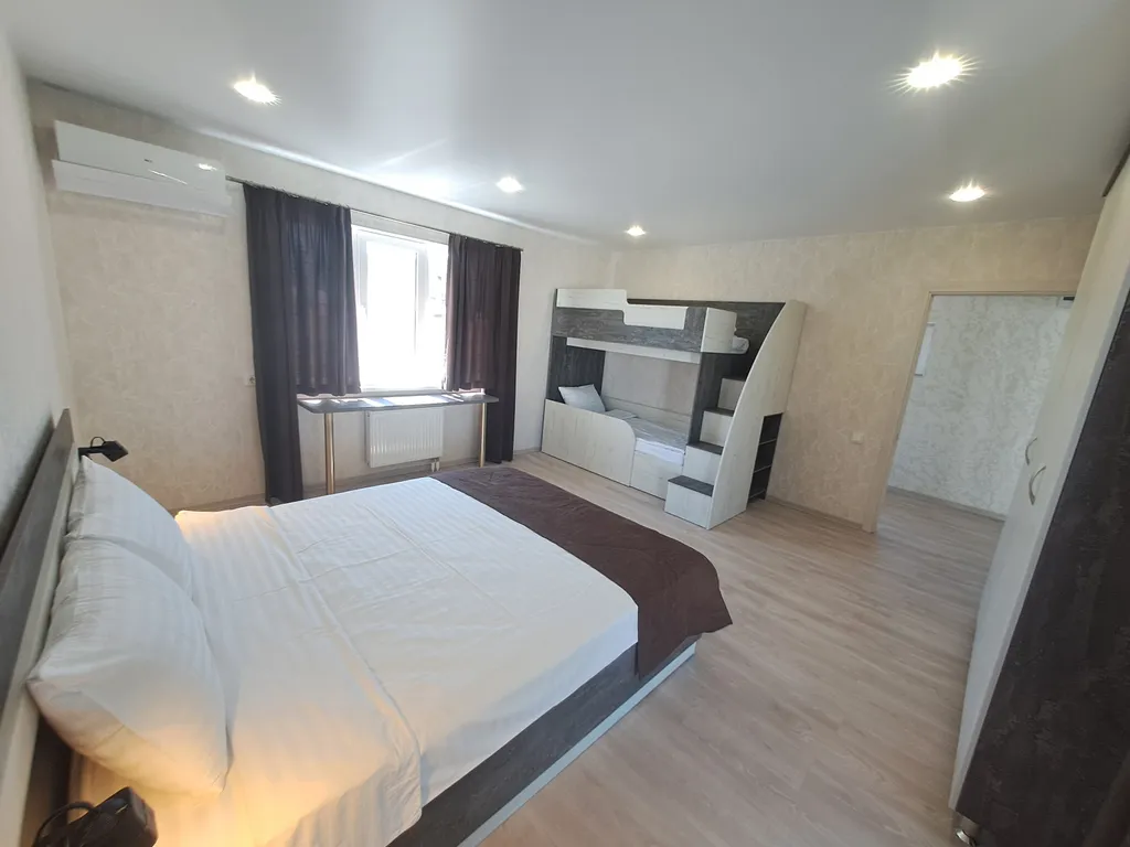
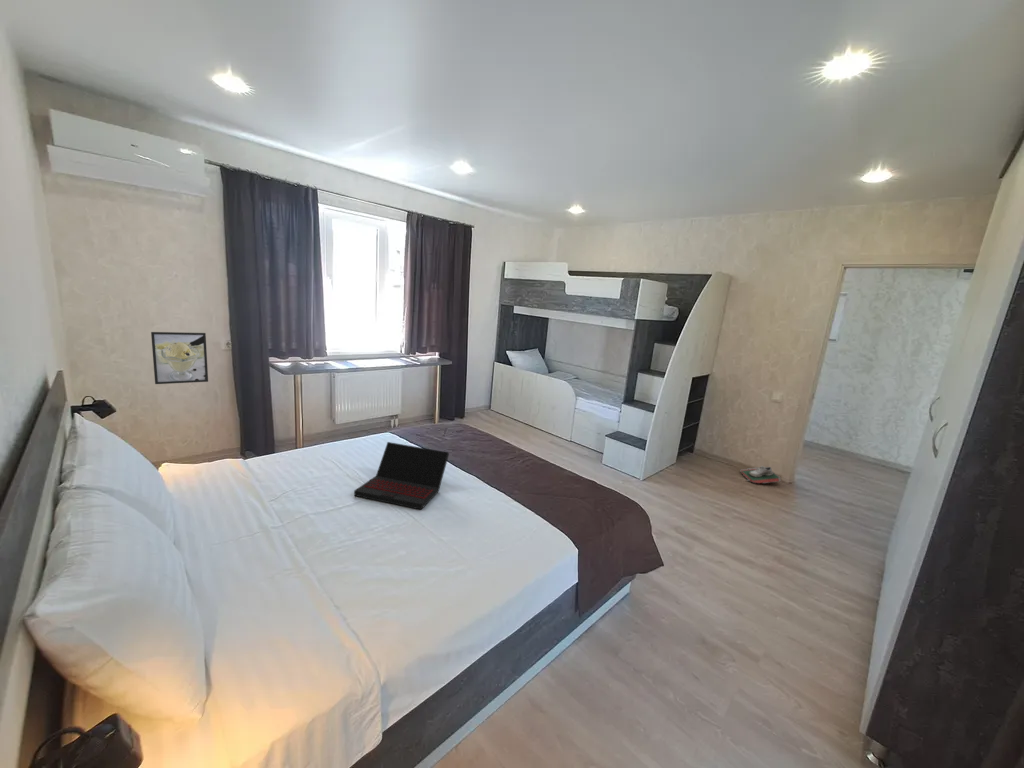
+ shoe [740,465,782,484]
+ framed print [150,331,209,385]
+ laptop [353,441,450,511]
